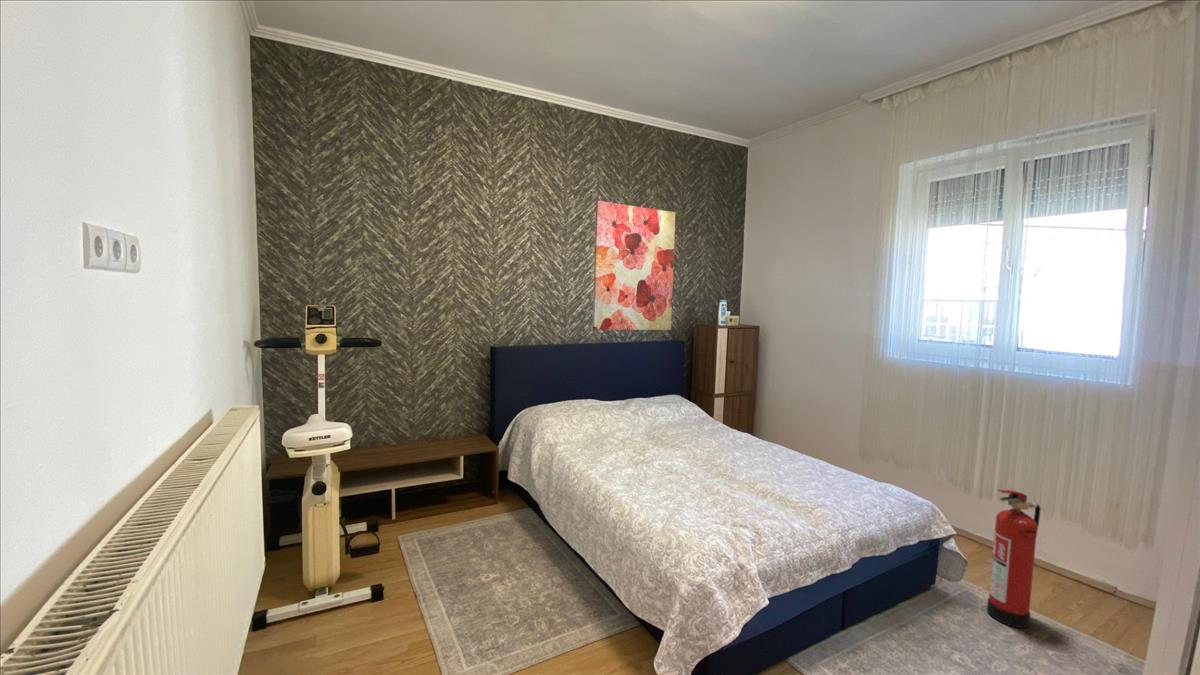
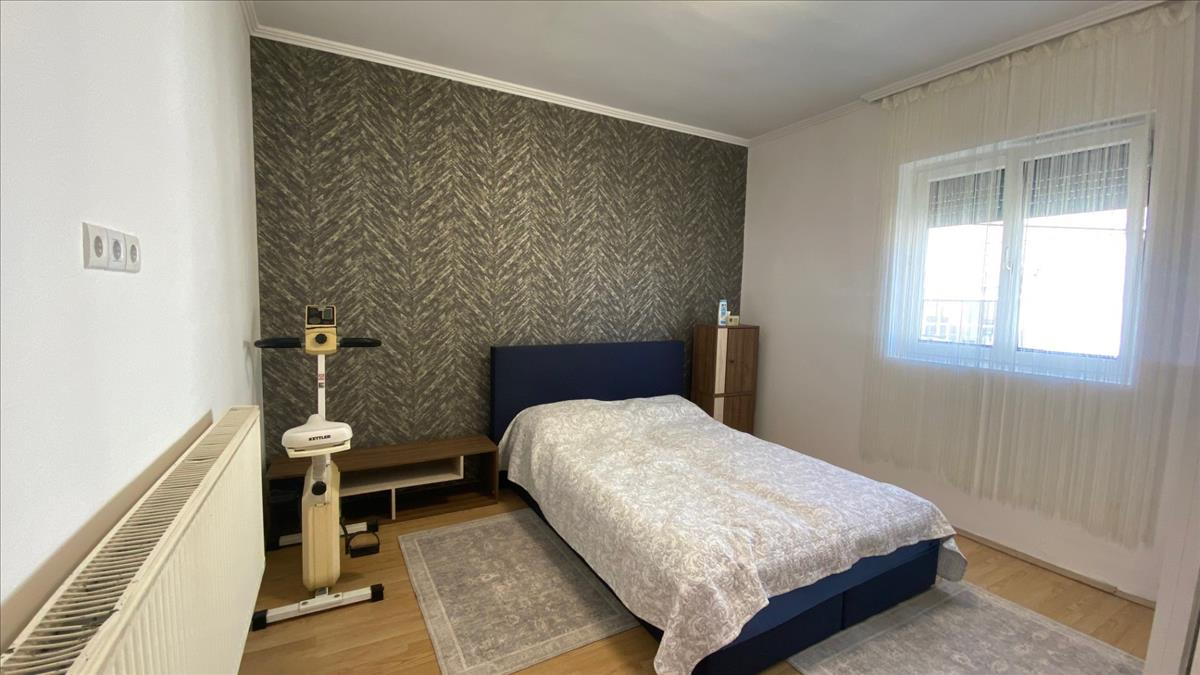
- wall art [592,200,676,331]
- fire extinguisher [986,489,1042,629]
